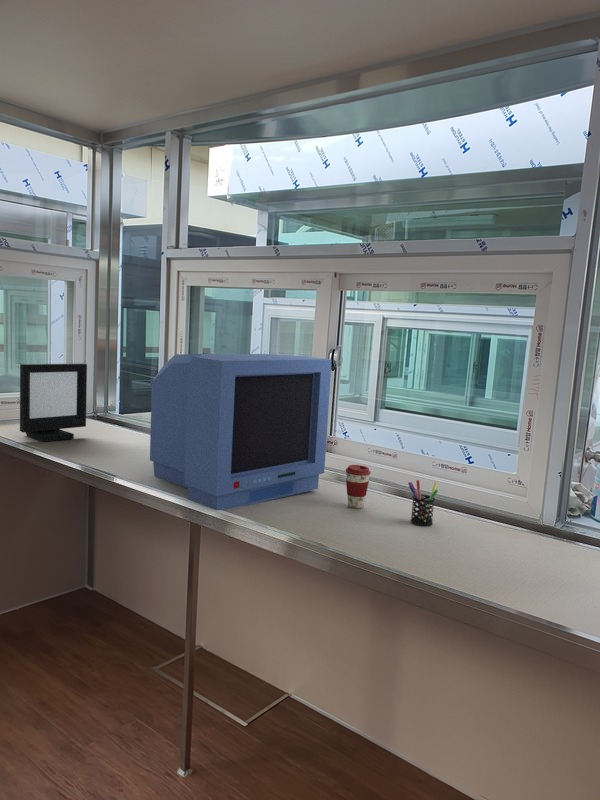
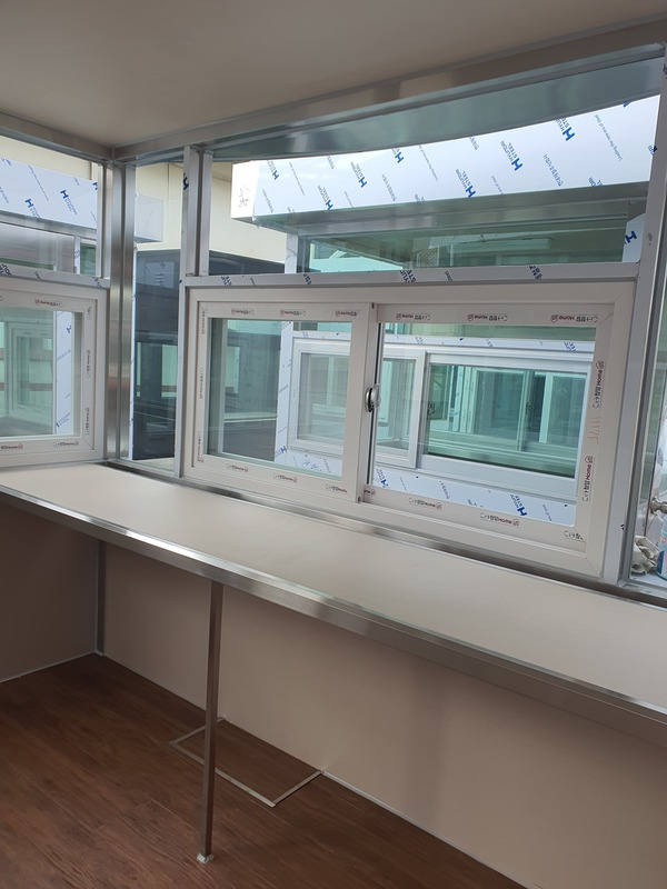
- pen holder [407,479,439,527]
- monitor [149,353,333,511]
- coffee cup [345,464,371,509]
- picture frame [19,362,88,443]
